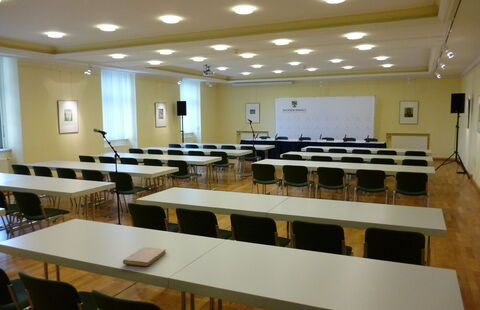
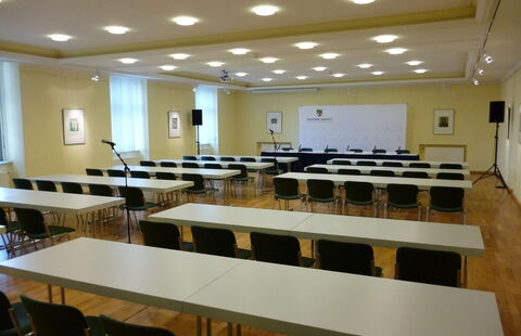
- notebook [122,246,167,267]
